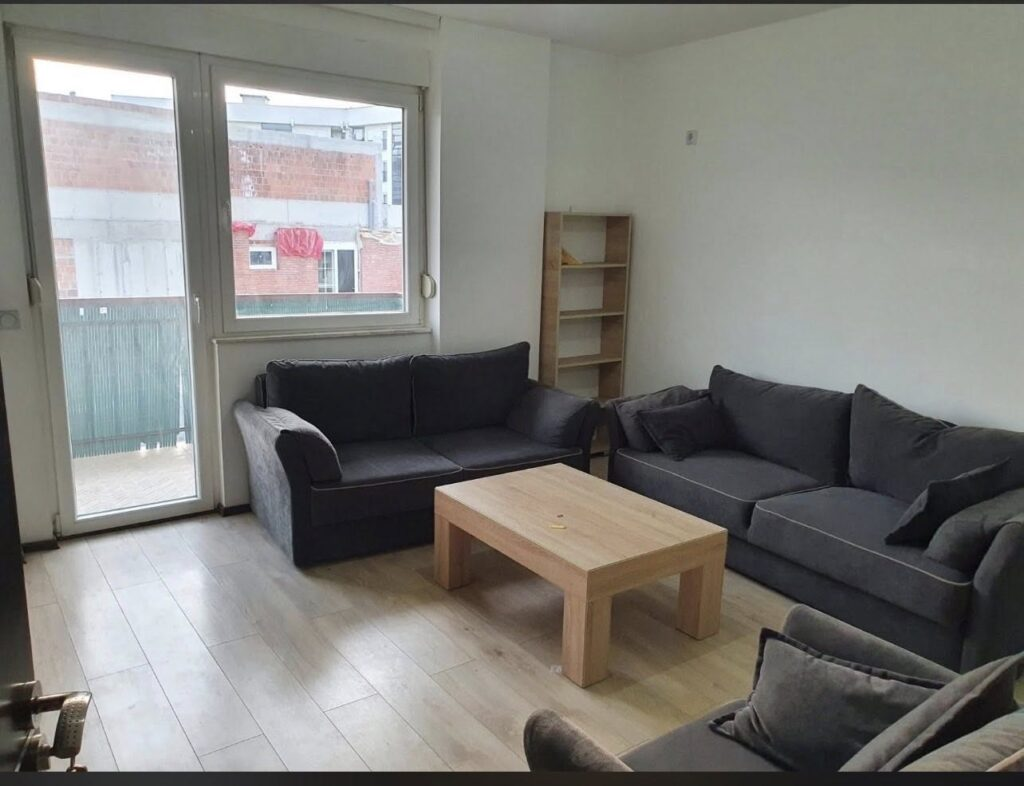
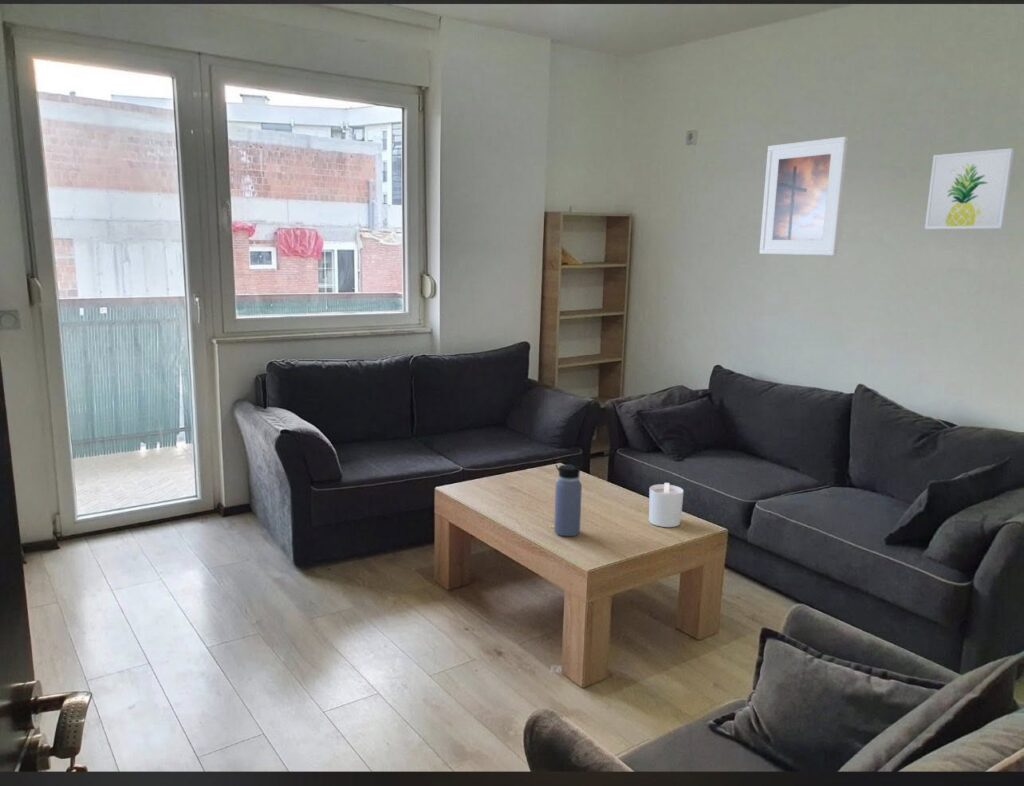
+ wall art [924,147,1015,230]
+ candle [648,482,685,528]
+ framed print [758,136,849,256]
+ water bottle [553,459,583,538]
